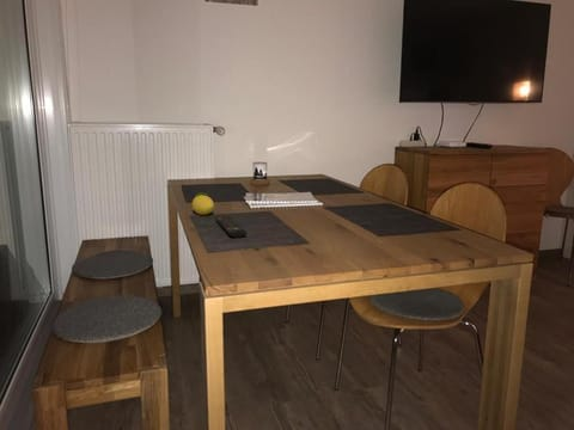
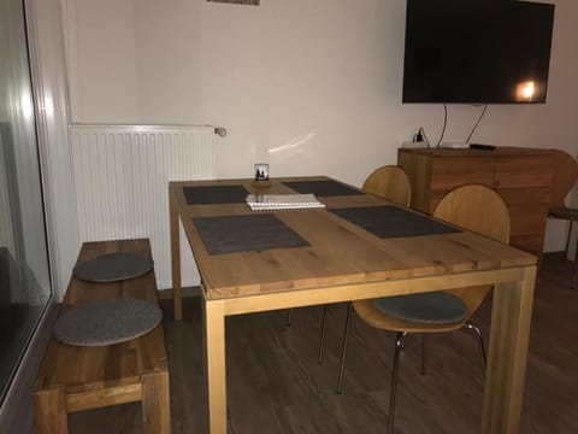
- fruit [191,192,215,216]
- remote control [215,216,248,239]
